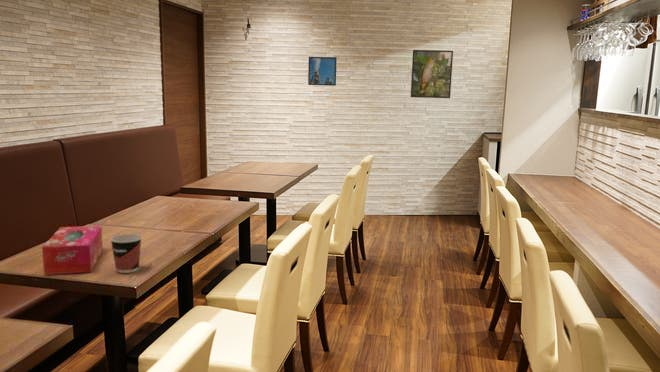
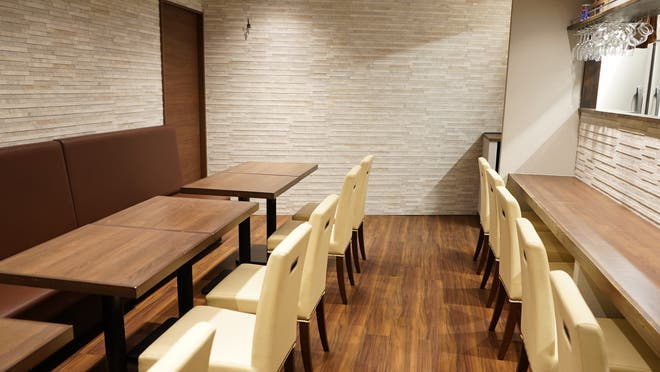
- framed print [410,49,454,99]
- cup [109,233,143,274]
- tissue box [41,225,103,276]
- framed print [307,56,338,87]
